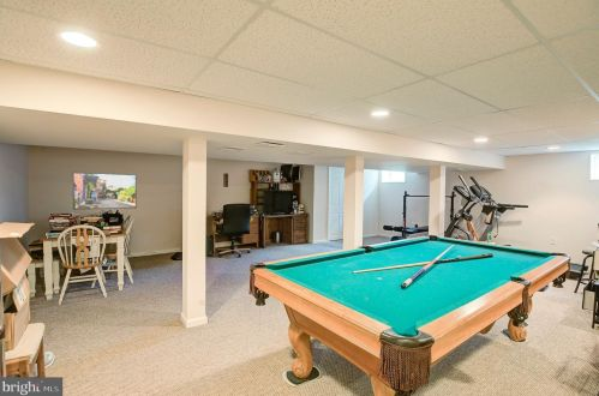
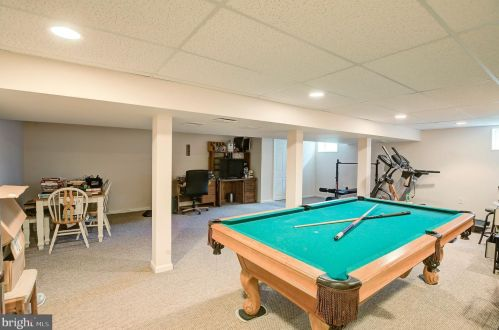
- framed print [72,172,138,211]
